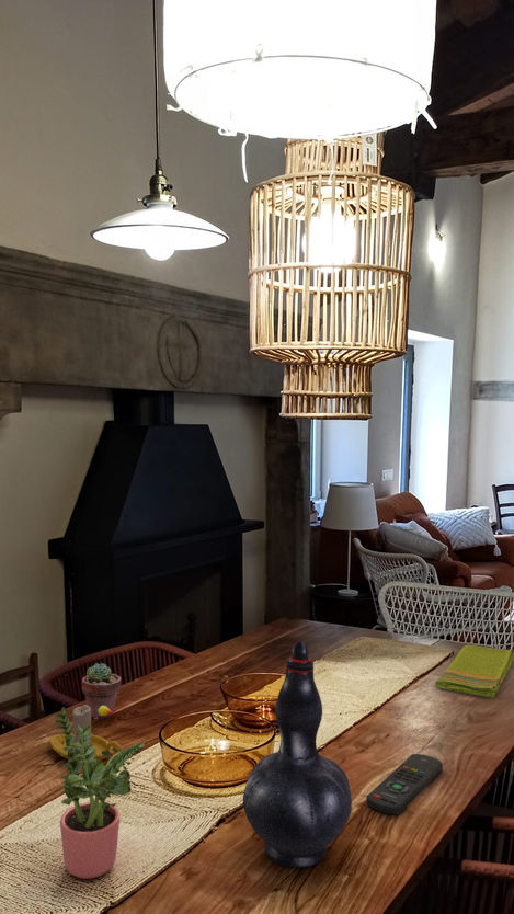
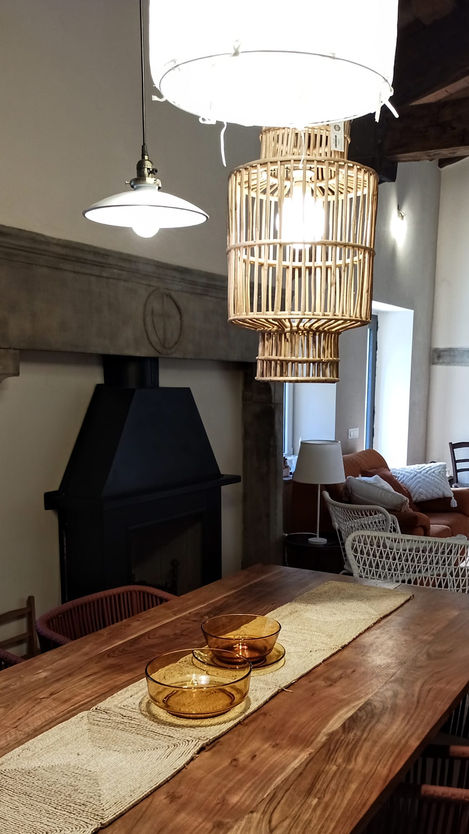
- remote control [365,753,444,816]
- decorative vase [242,640,353,869]
- dish towel [434,644,514,699]
- potted plant [54,706,146,880]
- candle holder [48,704,122,761]
- potted succulent [81,662,122,720]
